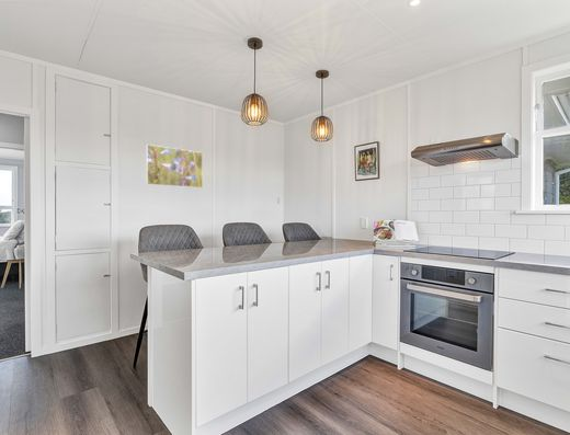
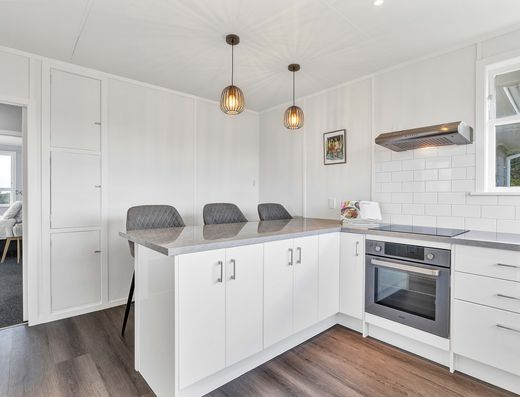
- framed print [145,144,204,190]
